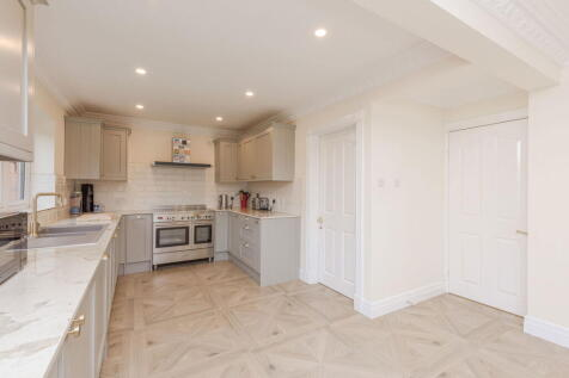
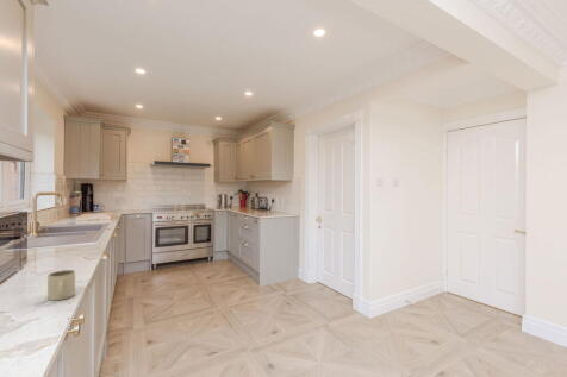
+ mug [46,269,76,302]
